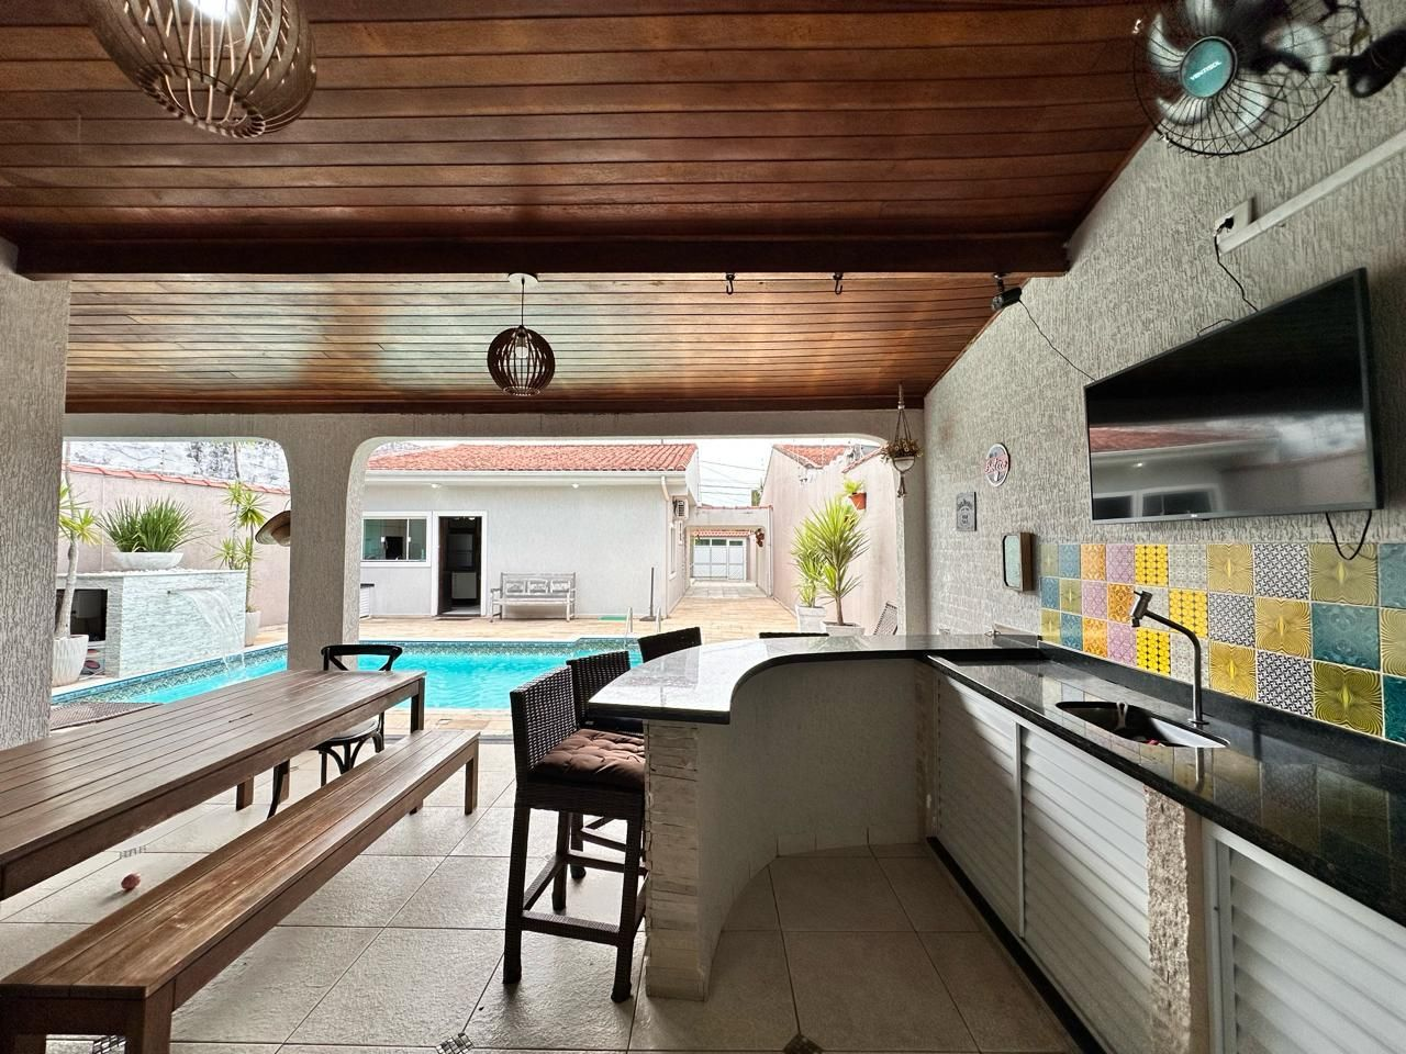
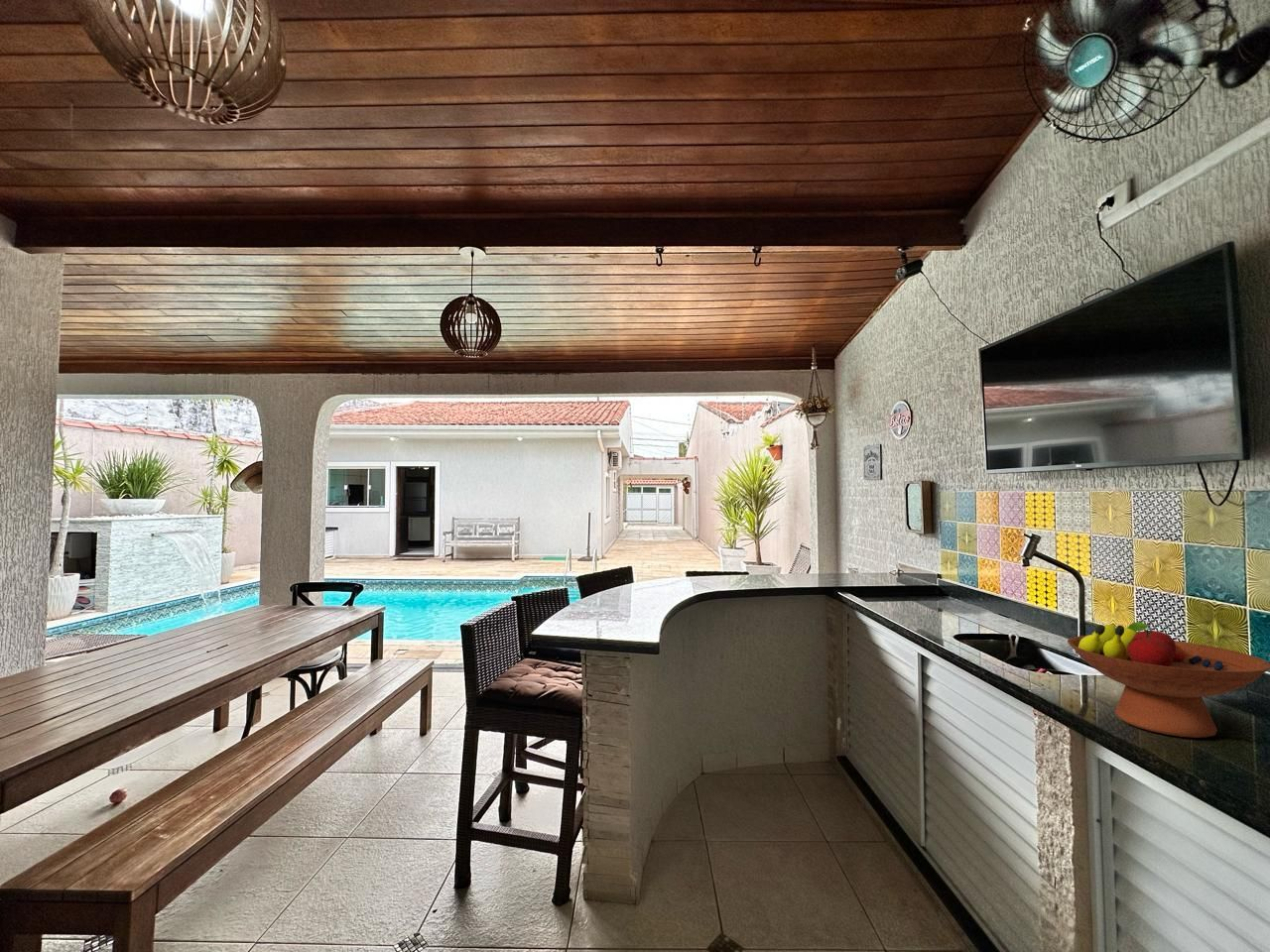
+ fruit bowl [1067,621,1270,739]
